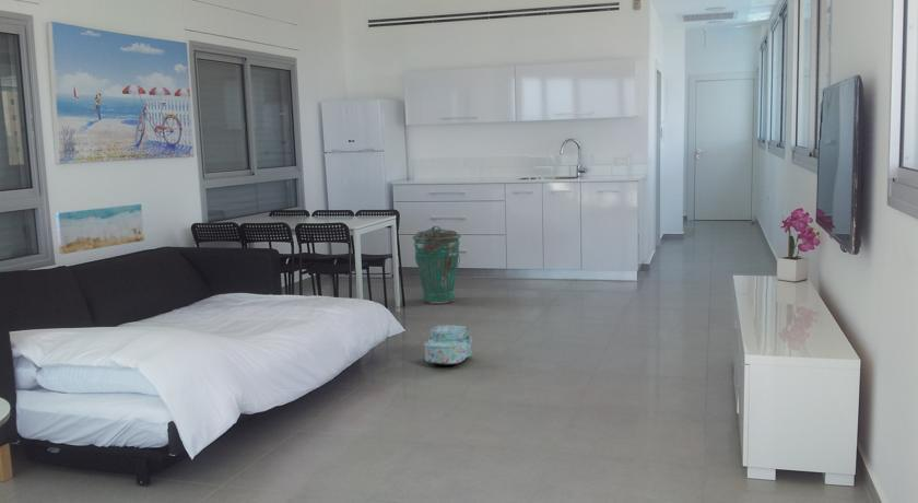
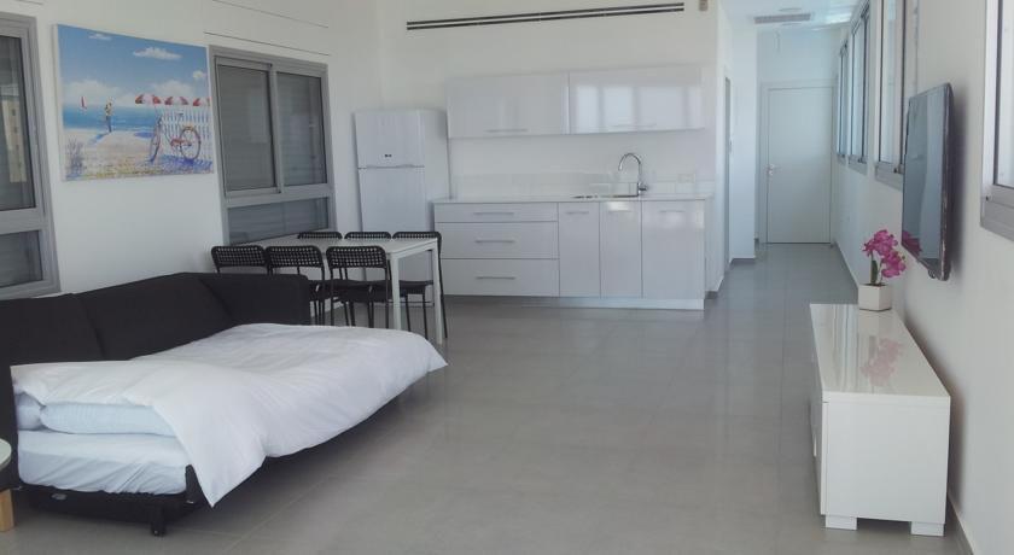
- wall art [55,203,145,255]
- backpack [423,324,474,367]
- trash can [412,225,461,305]
